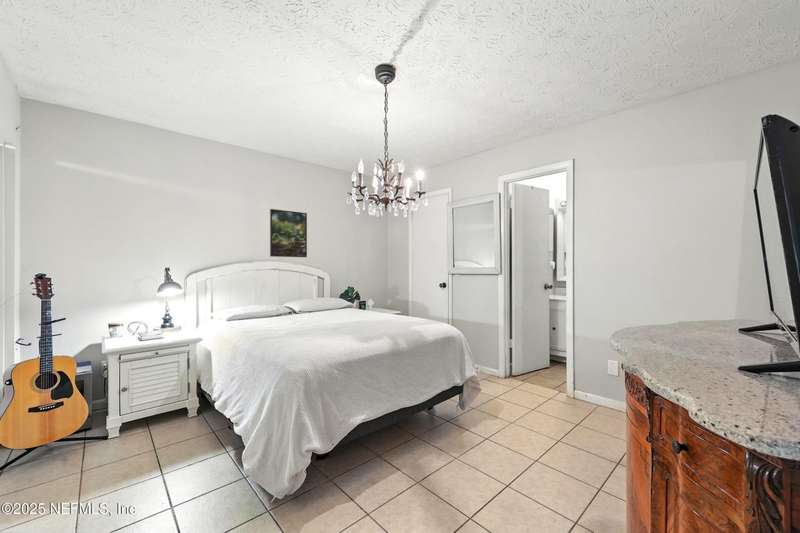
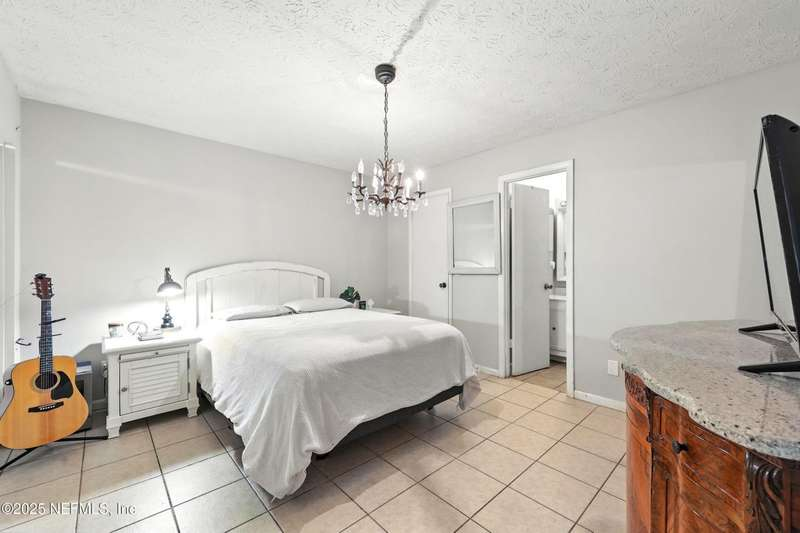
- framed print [269,208,308,258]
